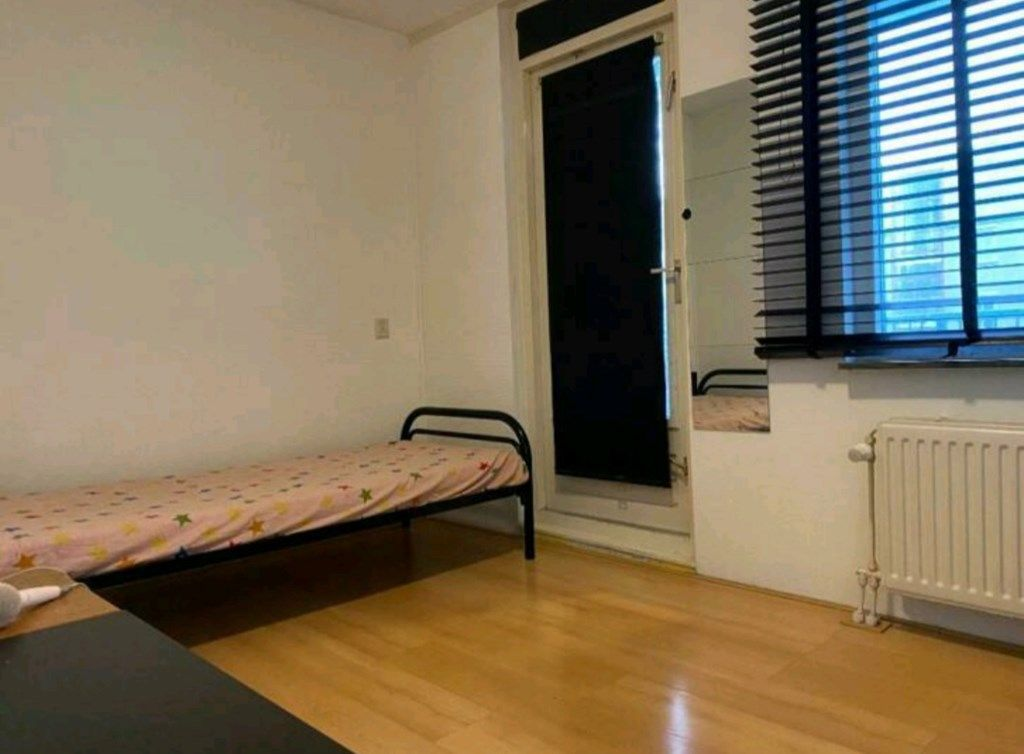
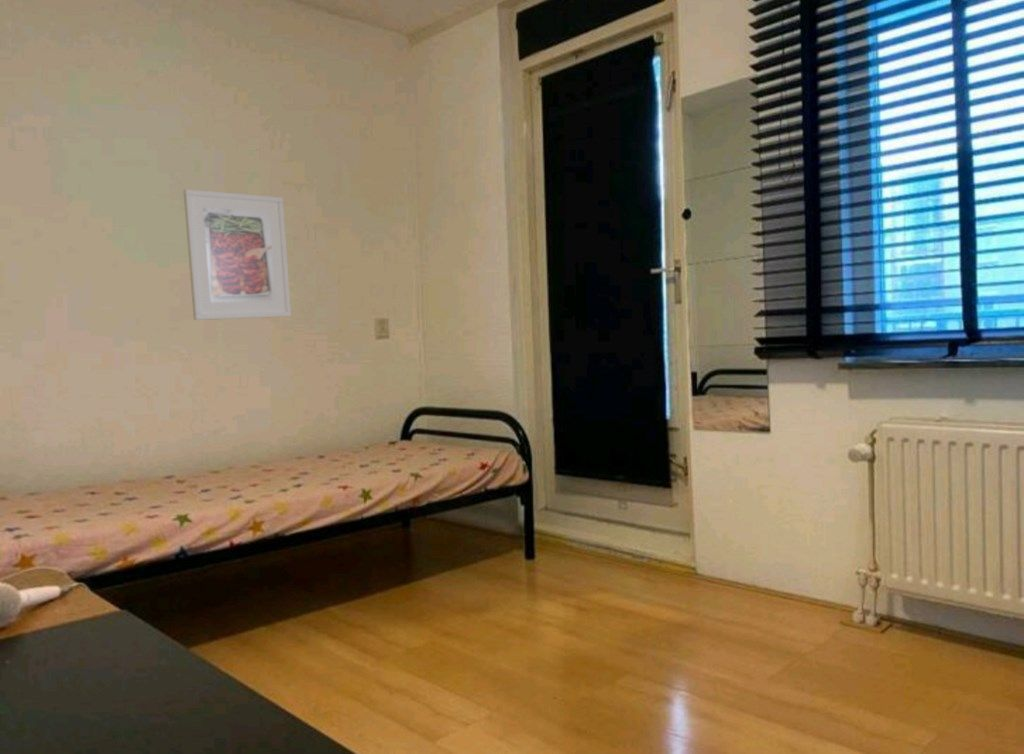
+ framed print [182,188,292,321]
